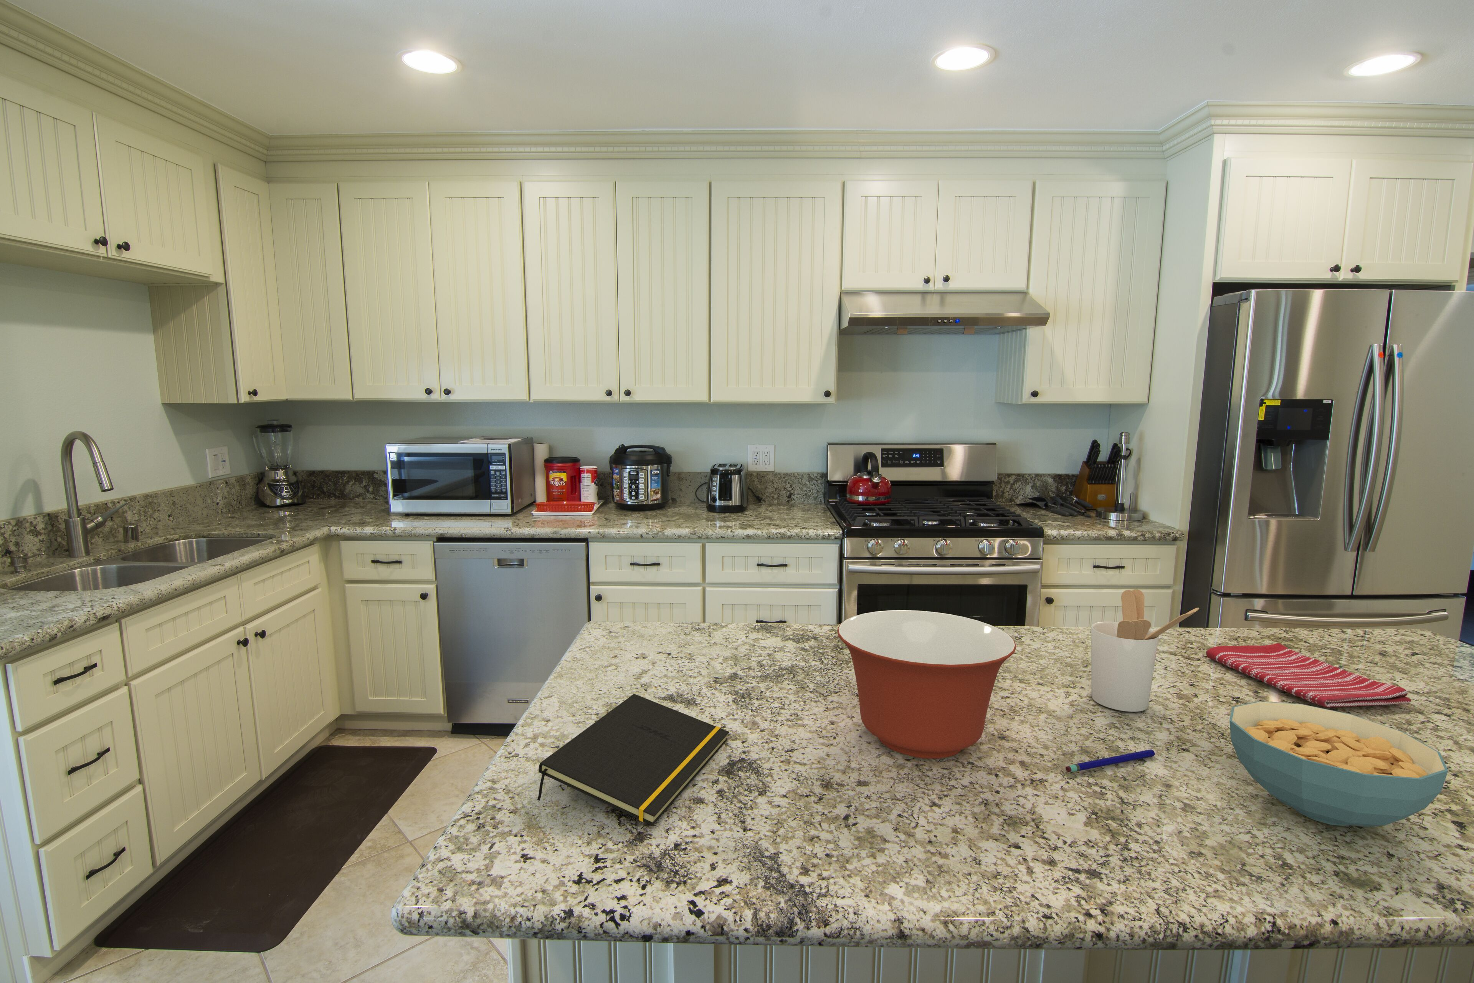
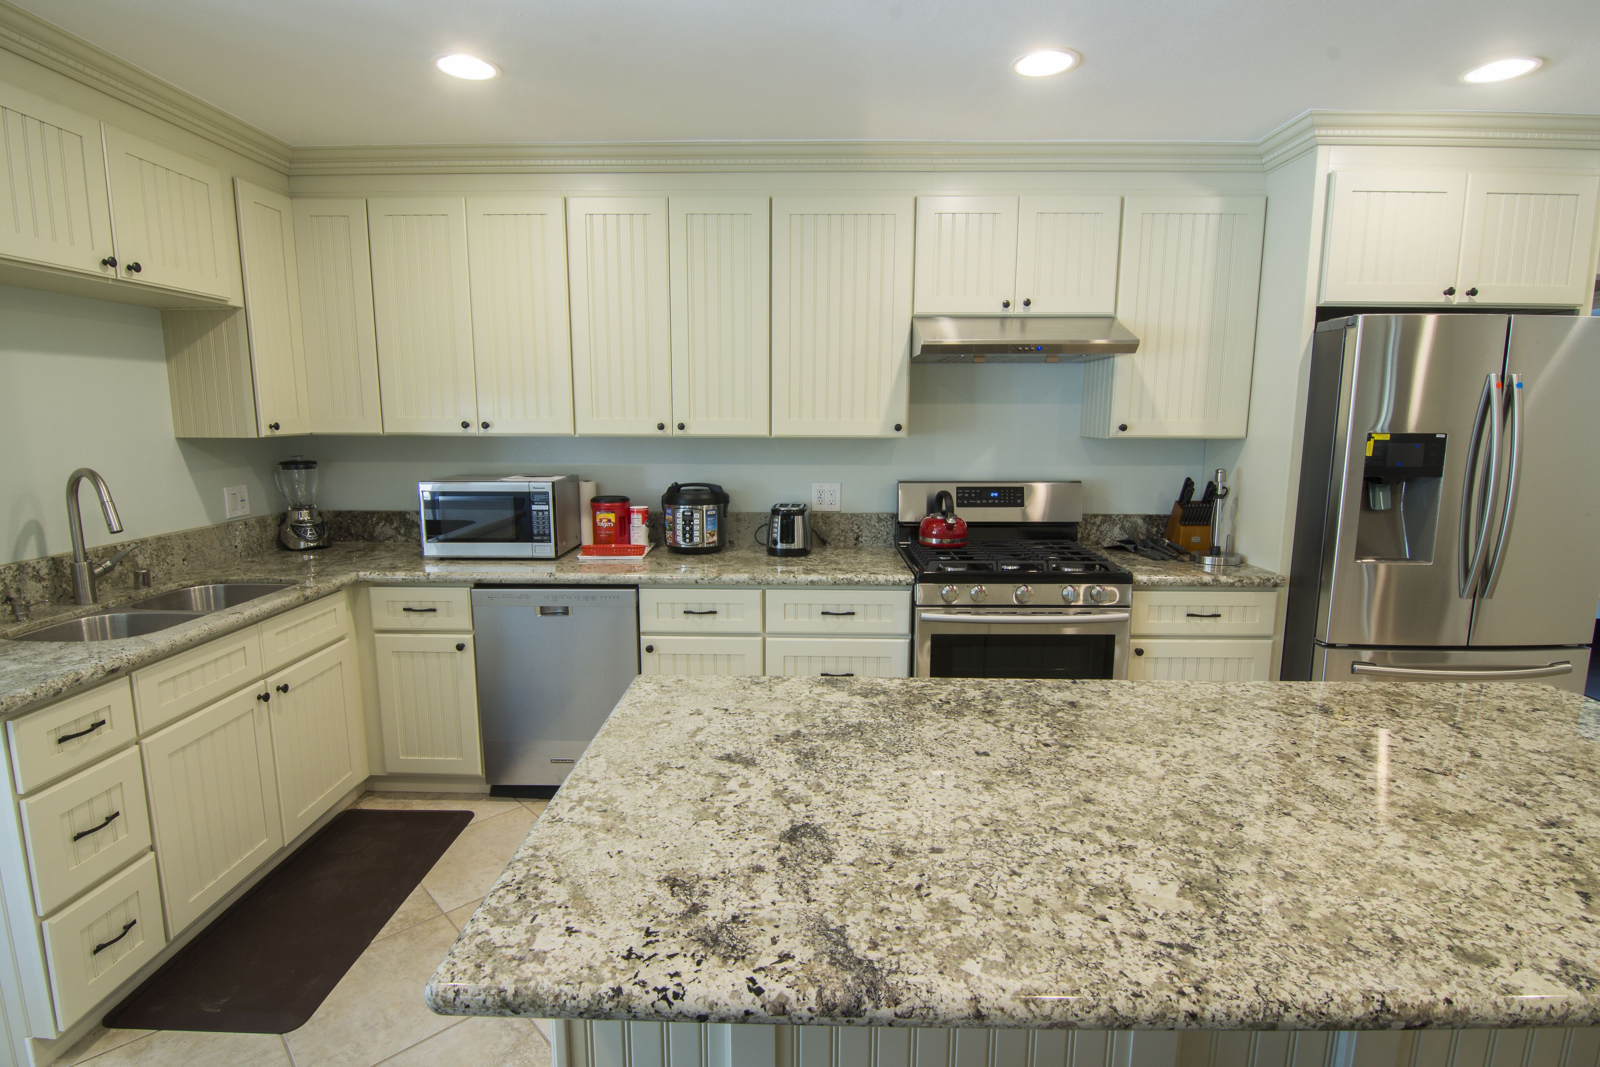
- utensil holder [1090,589,1200,712]
- dish towel [1205,643,1411,708]
- cereal bowl [1229,701,1449,827]
- mixing bowl [837,610,1017,759]
- pen [1065,749,1156,772]
- notepad [537,693,729,826]
